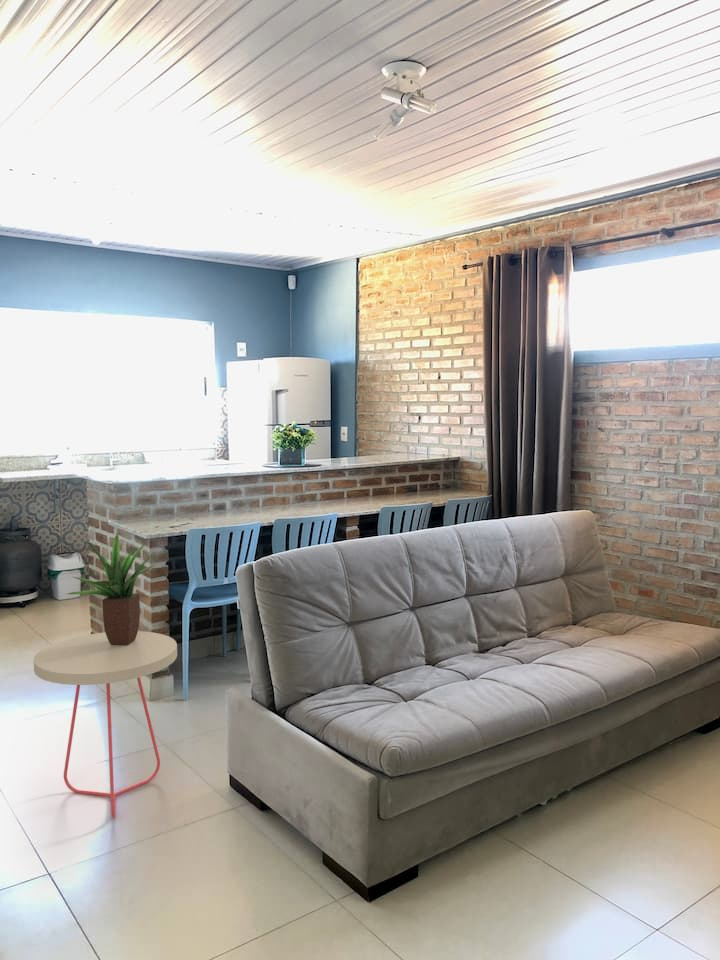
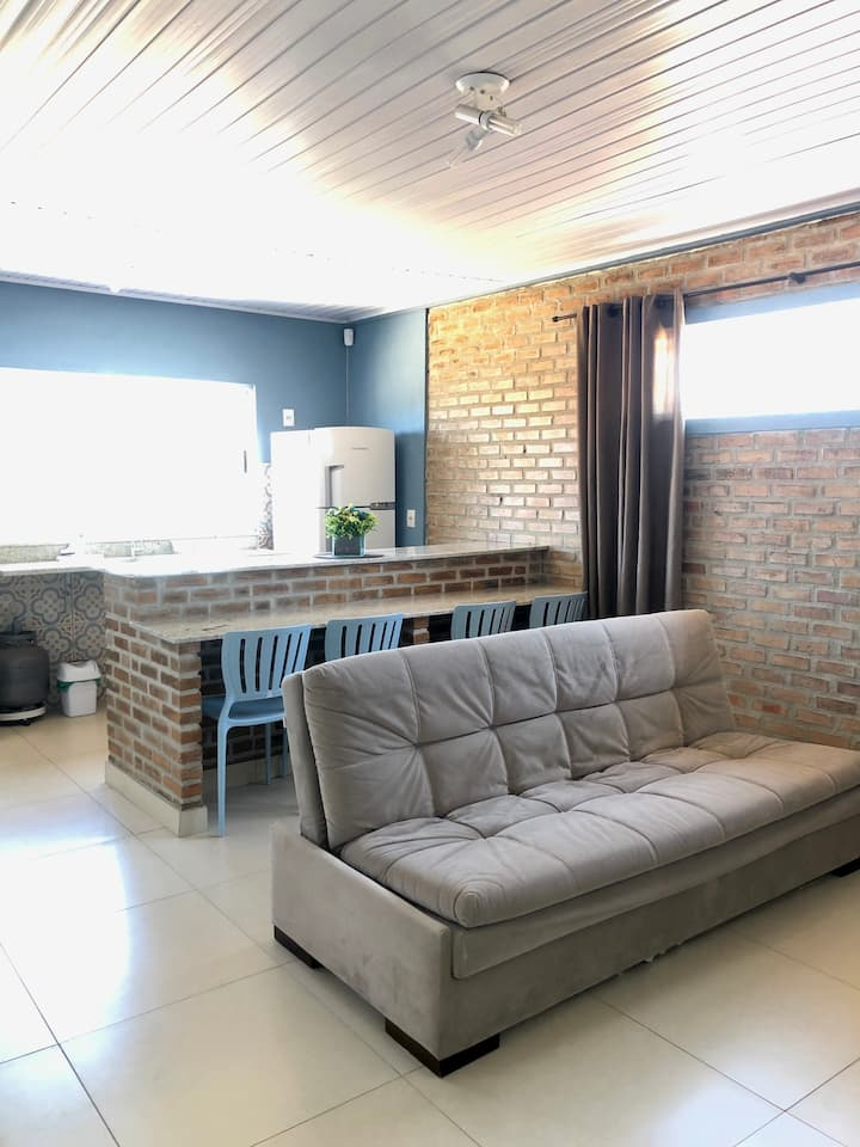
- potted plant [67,533,156,646]
- side table [32,630,178,819]
